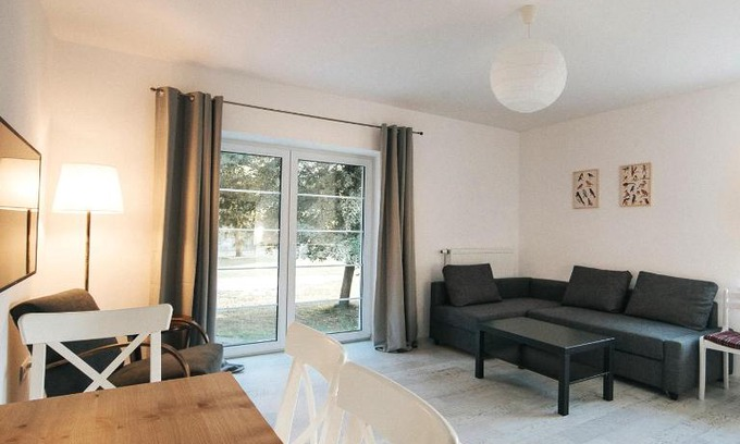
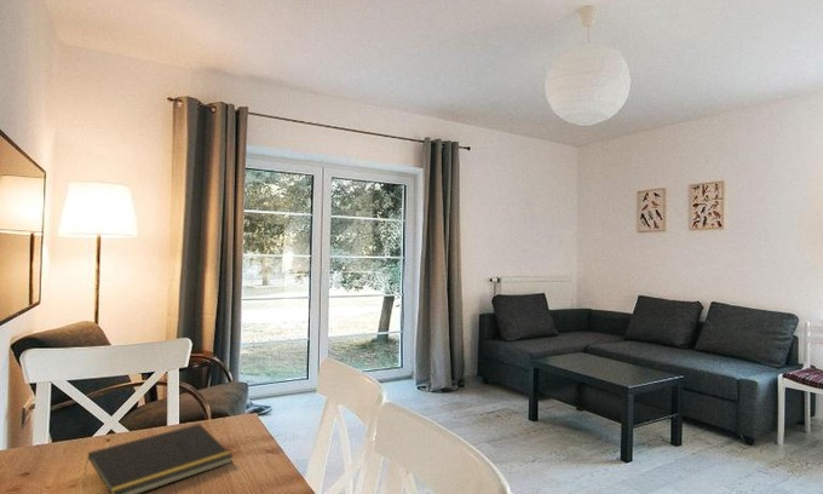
+ notepad [82,423,235,494]
